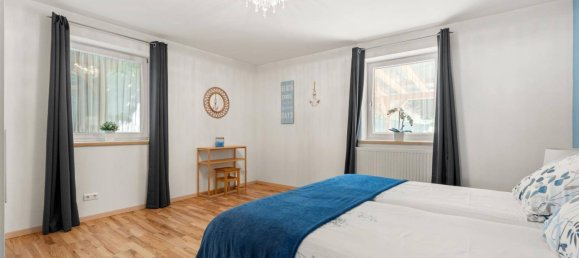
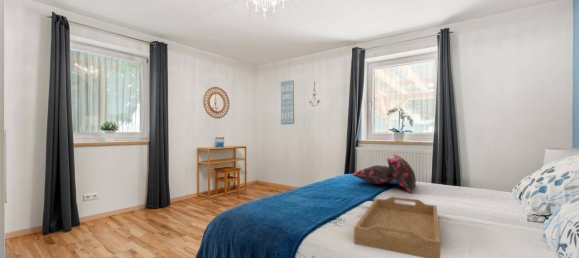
+ cushion [351,153,417,194]
+ serving tray [353,196,441,258]
